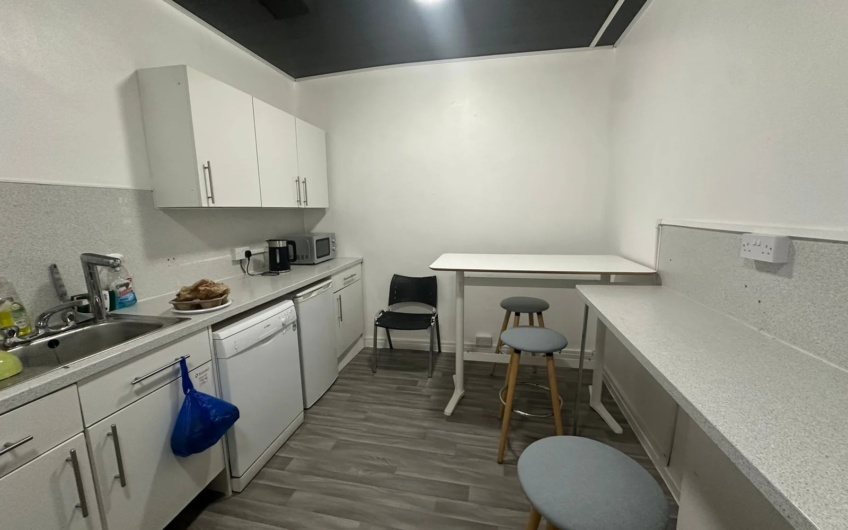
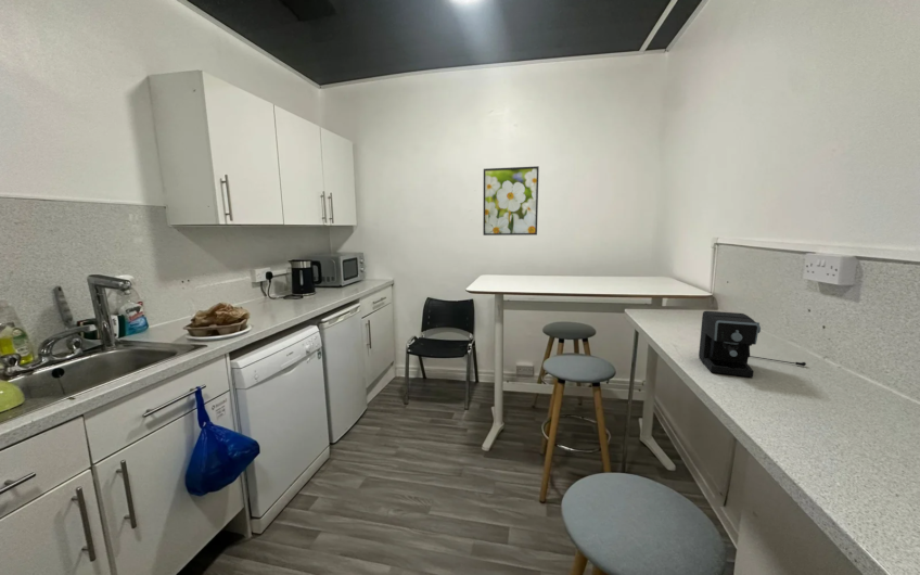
+ coffee maker [698,310,807,378]
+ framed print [482,165,540,237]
